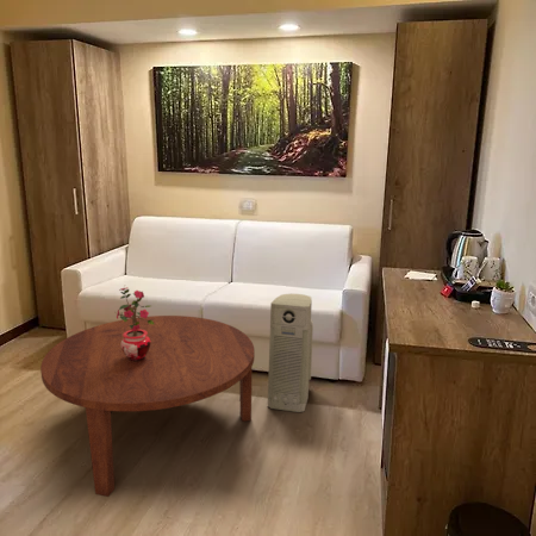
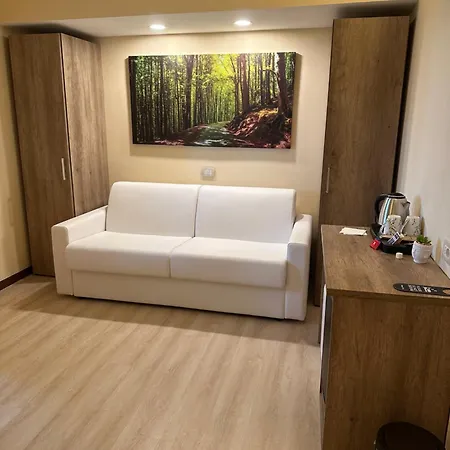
- air purifier [267,293,314,413]
- coffee table [39,314,256,498]
- potted plant [116,286,155,361]
